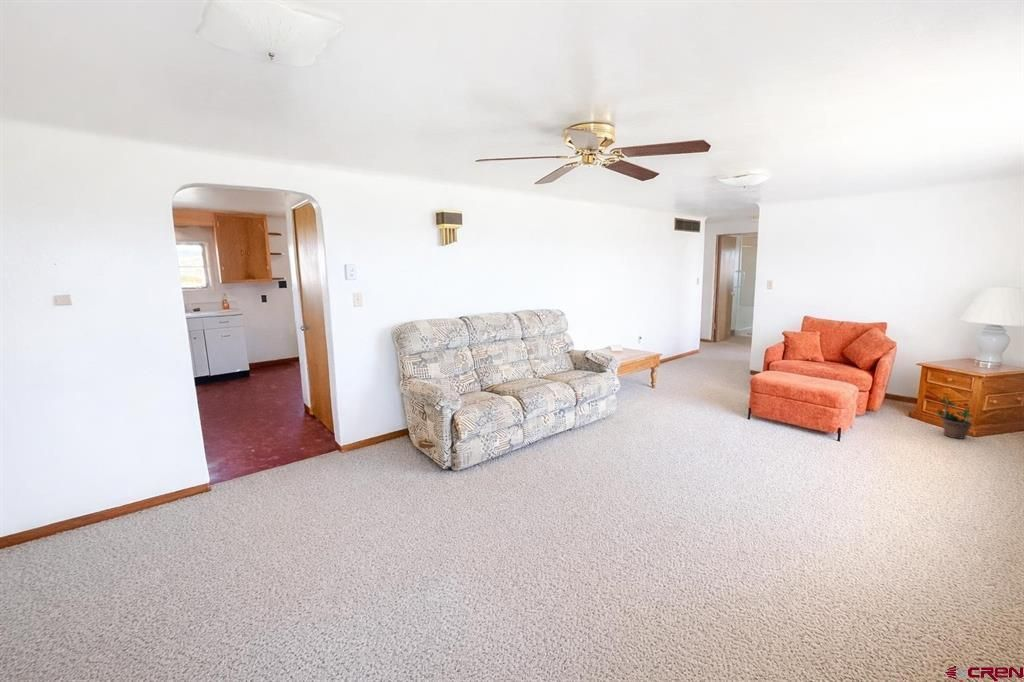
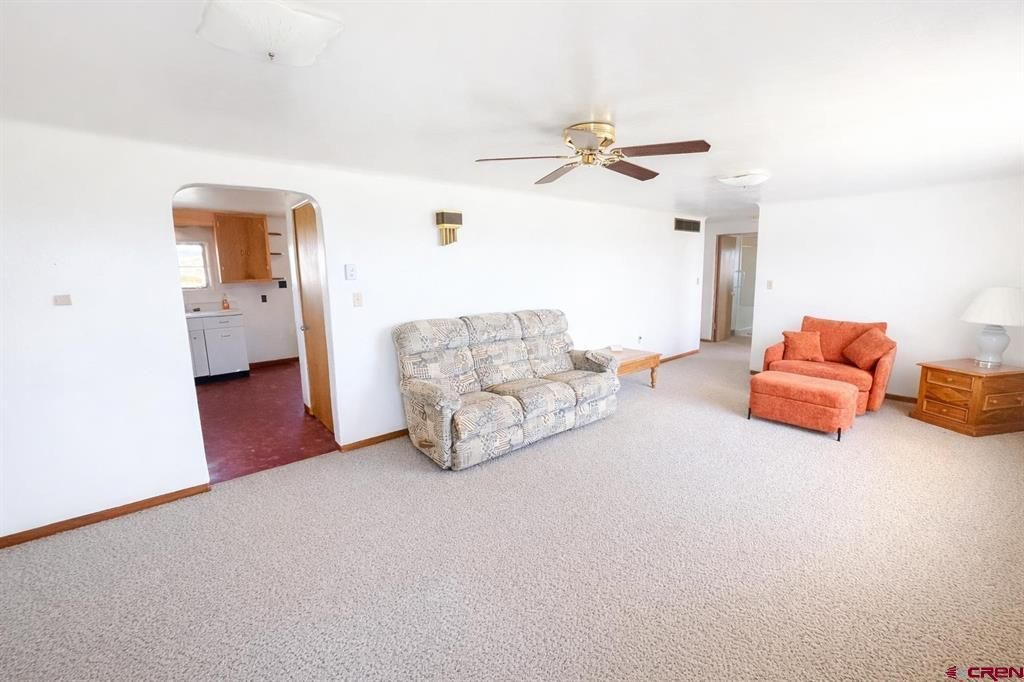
- potted plant [934,395,974,440]
